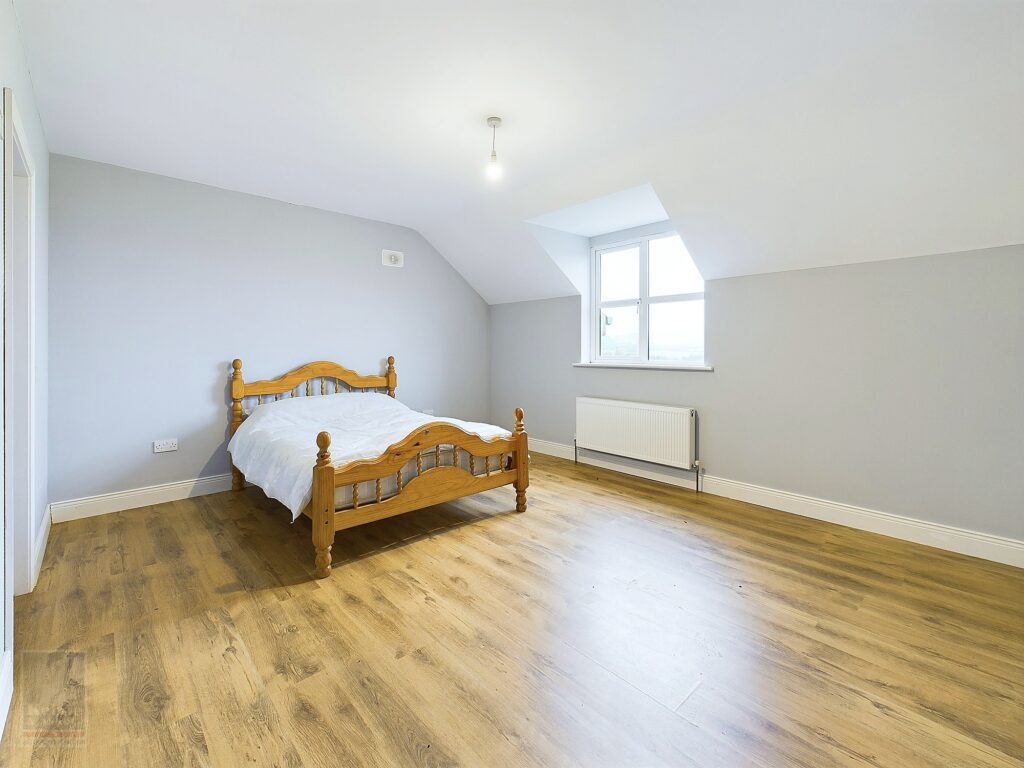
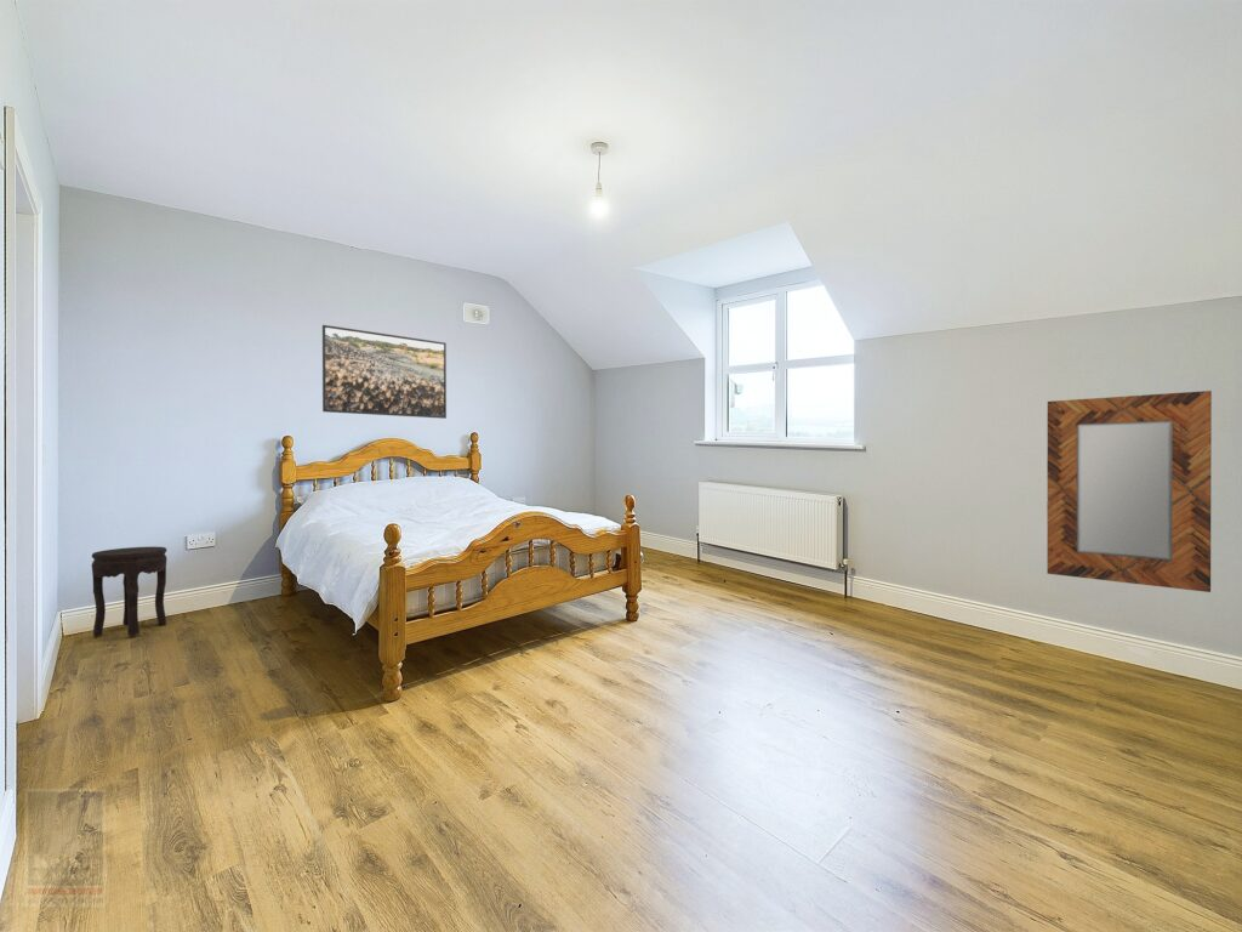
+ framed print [321,324,448,420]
+ home mirror [1046,390,1213,593]
+ side table [91,545,167,638]
